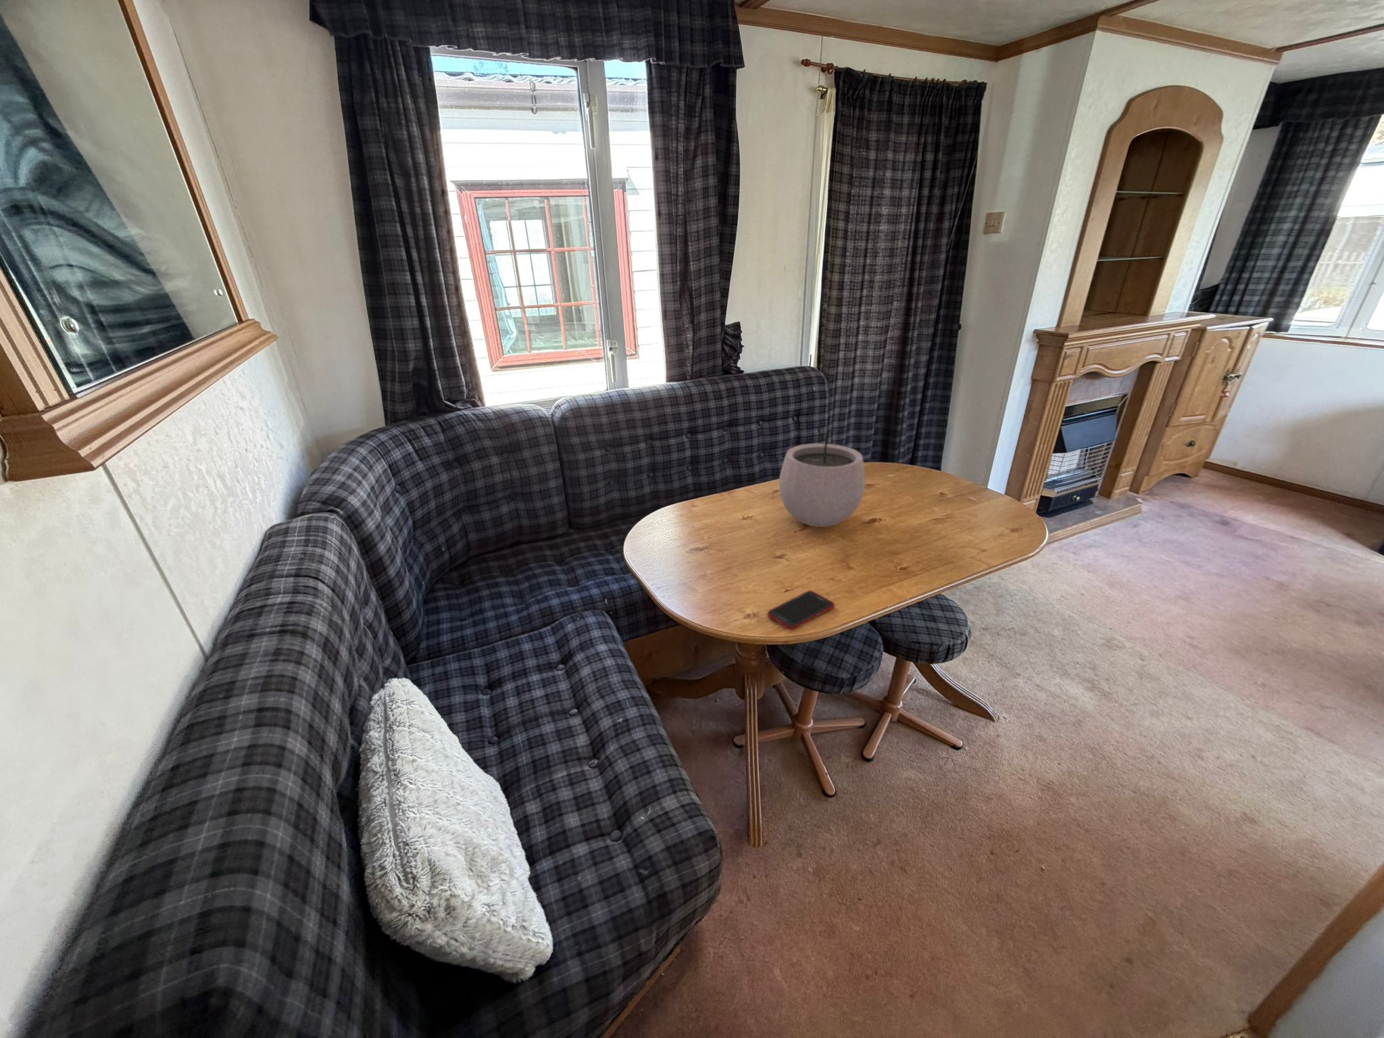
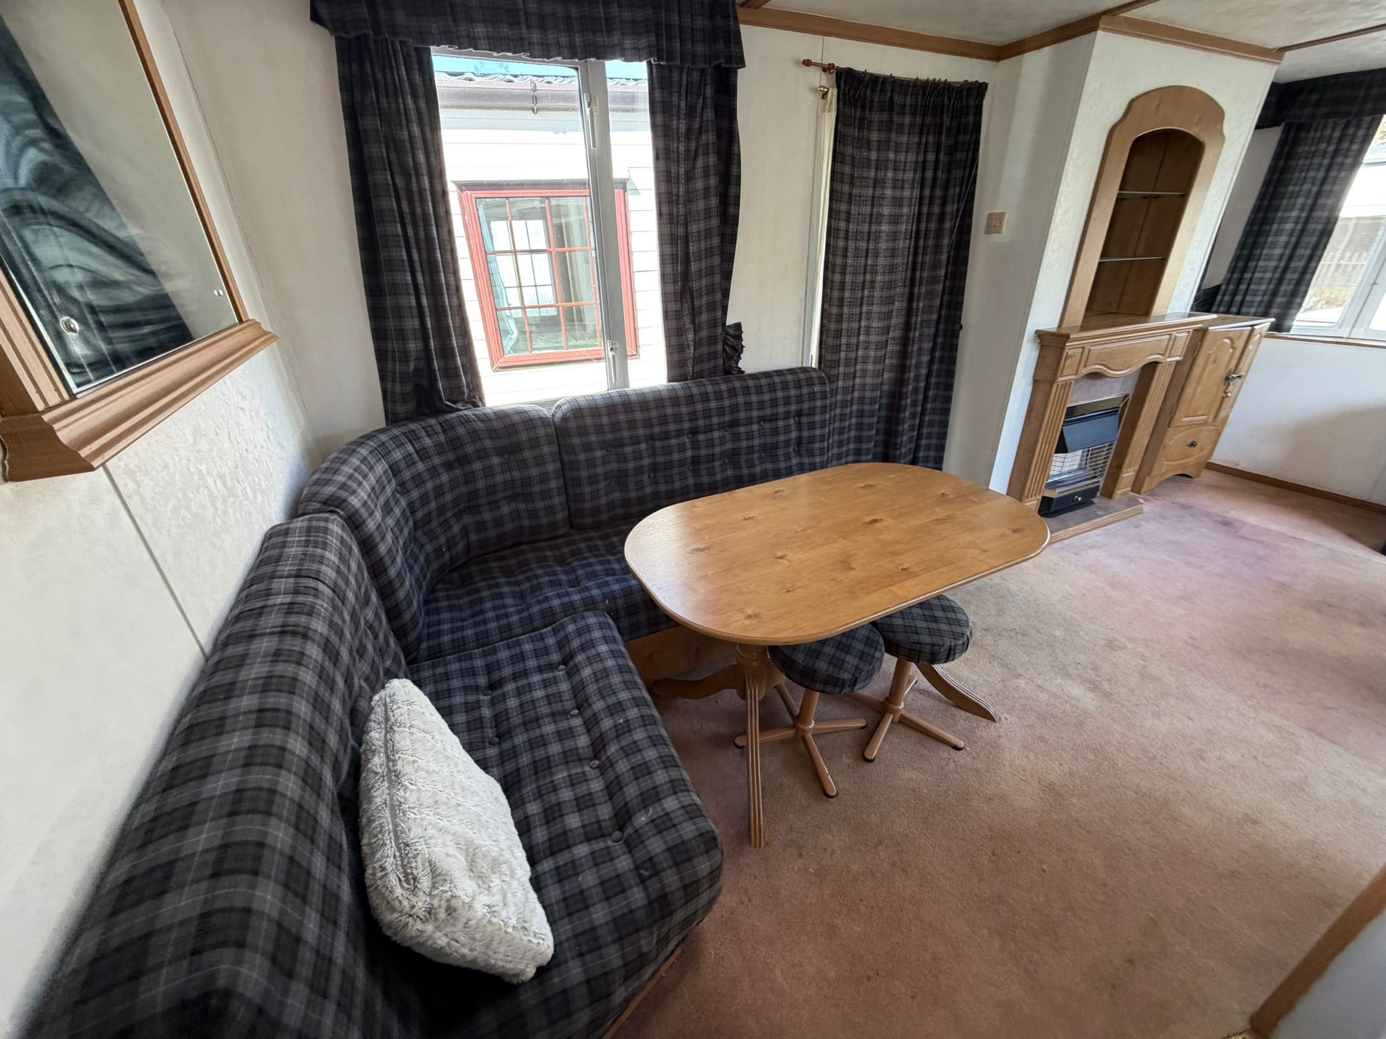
- plant pot [778,425,865,528]
- cell phone [767,590,835,631]
